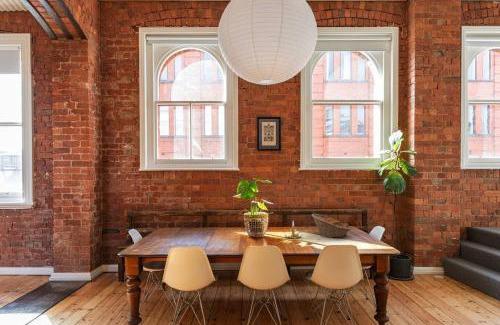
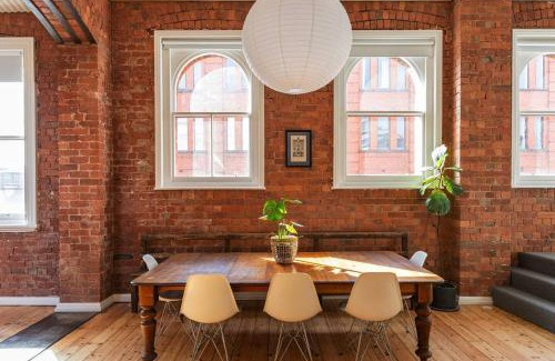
- fruit basket [311,213,351,239]
- candle holder [284,221,304,240]
